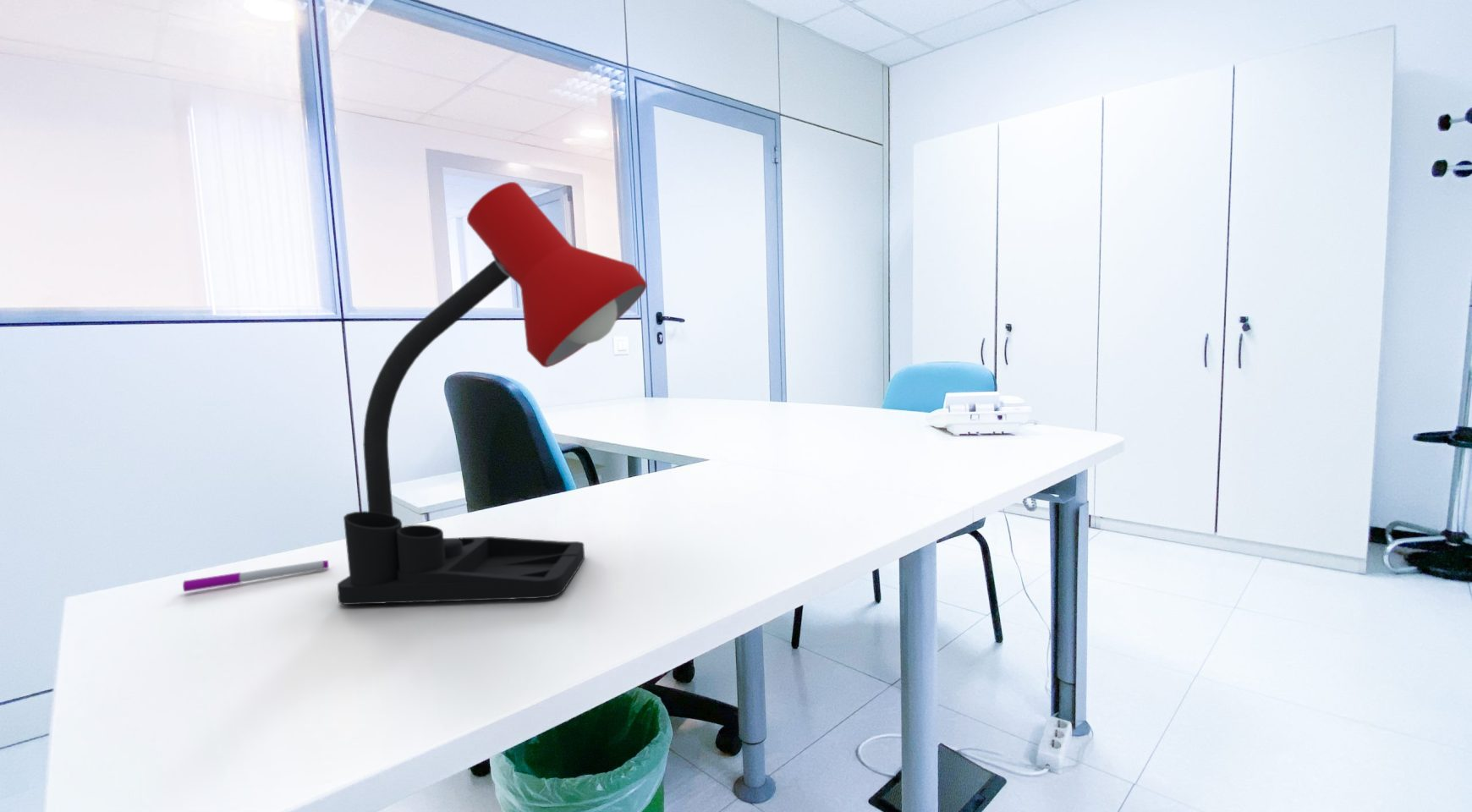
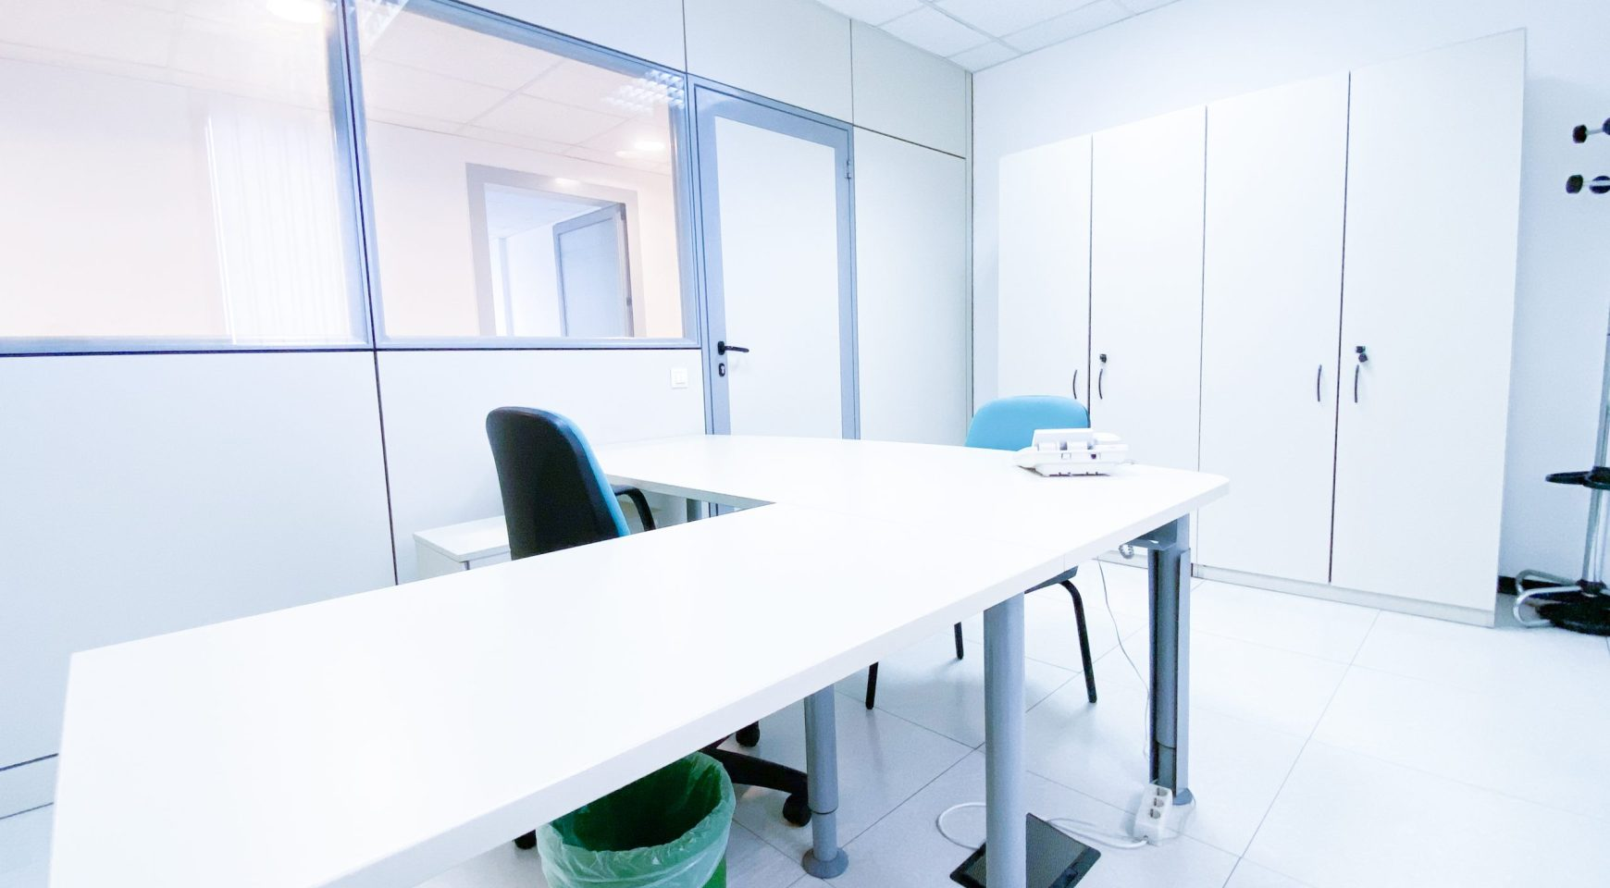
- pen [182,559,329,593]
- desk lamp [337,181,648,606]
